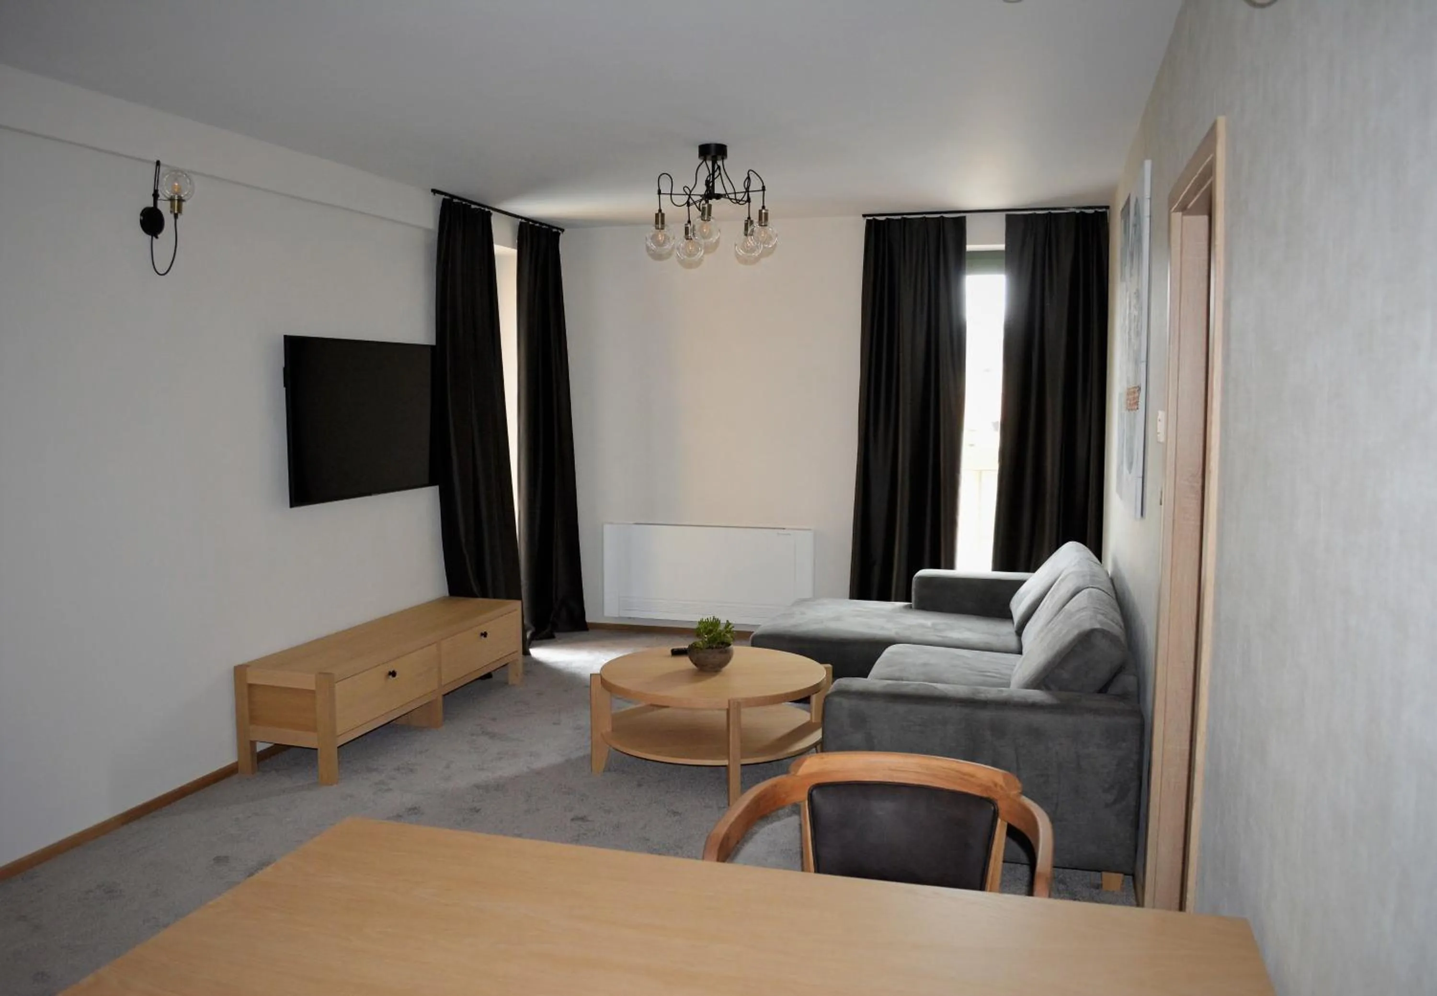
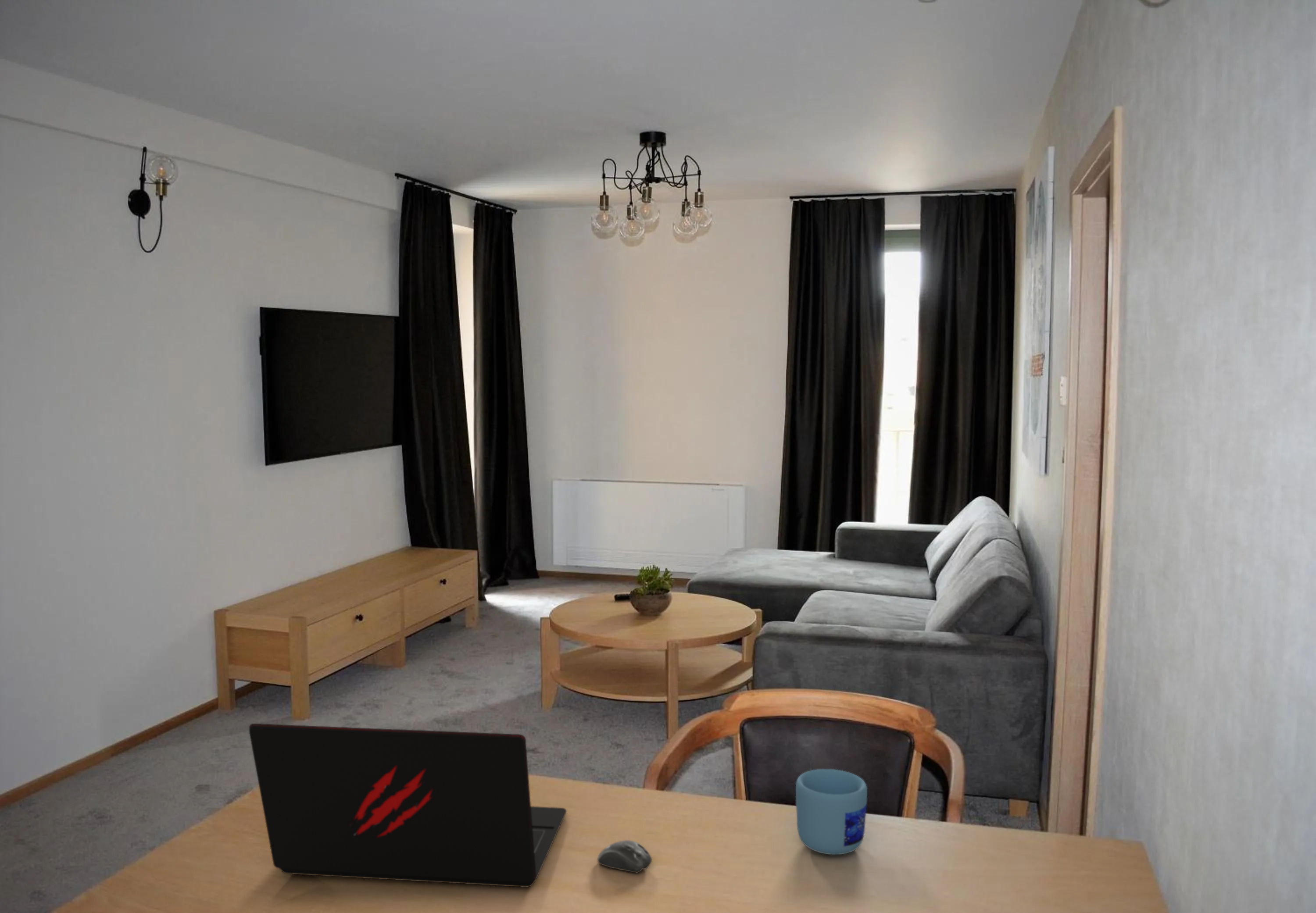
+ laptop [249,723,567,888]
+ computer mouse [597,840,652,873]
+ mug [795,769,868,855]
